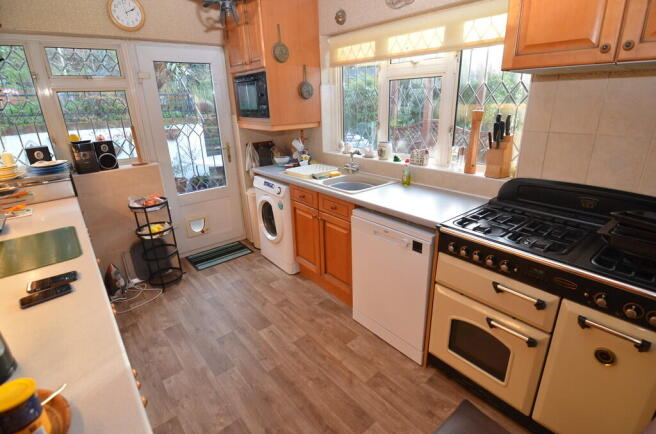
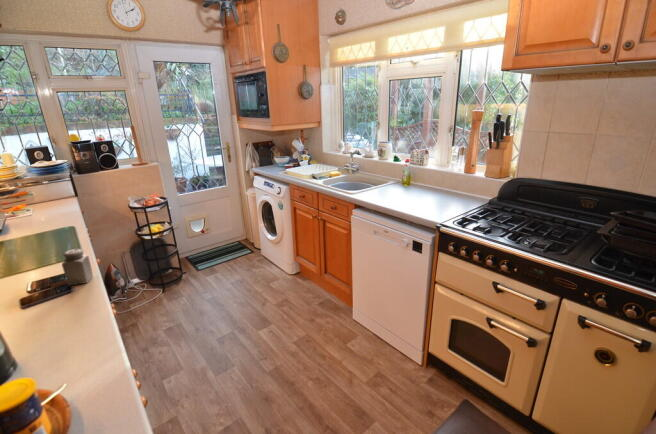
+ salt shaker [61,248,94,287]
